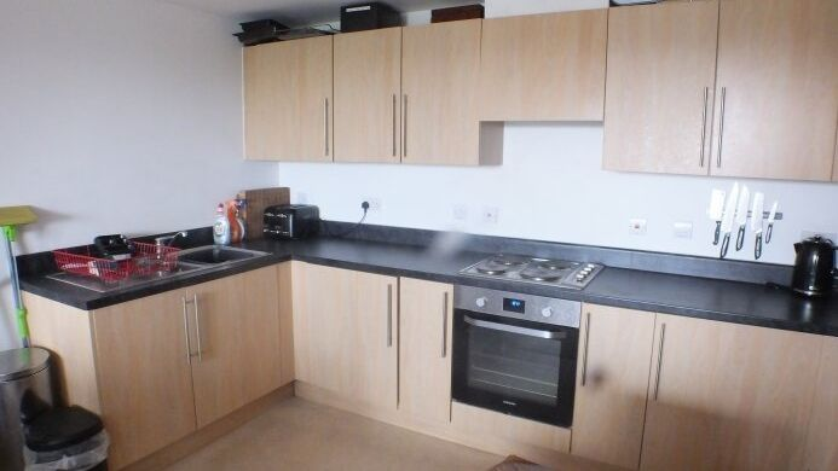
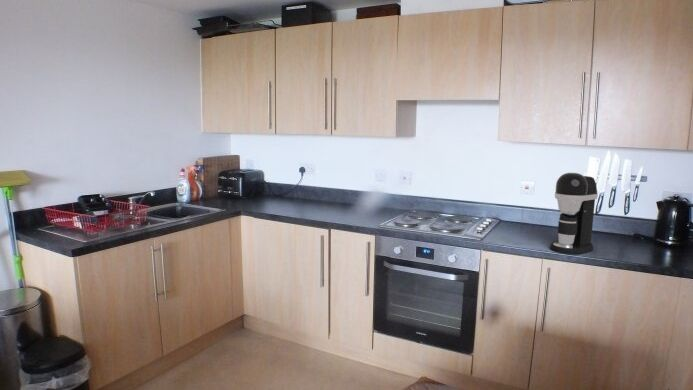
+ coffee maker [549,172,599,255]
